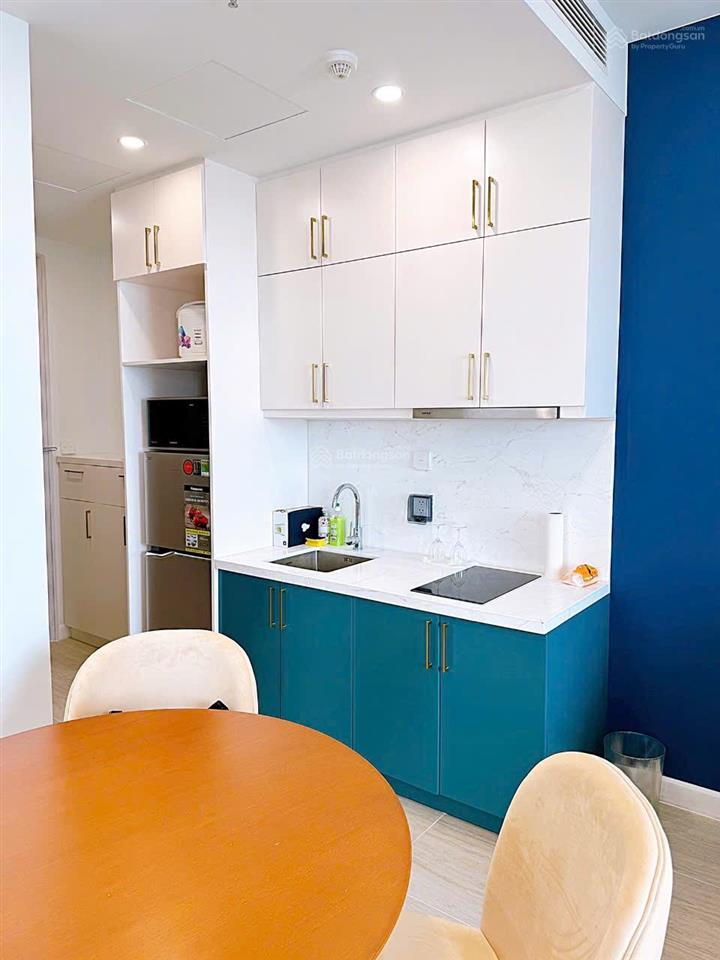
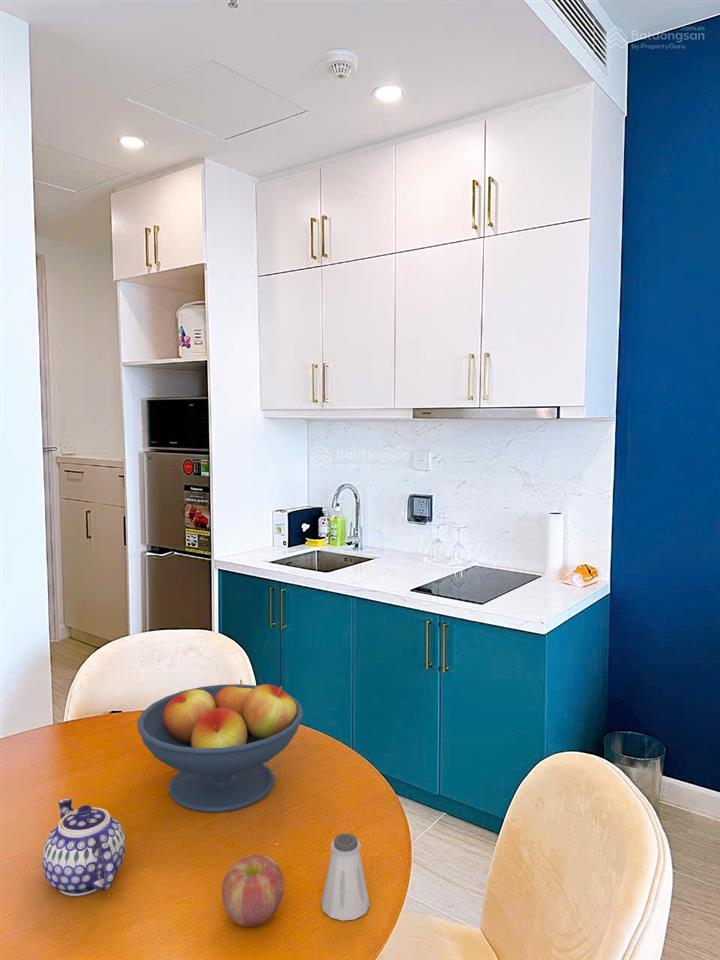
+ apple [221,854,285,927]
+ saltshaker [320,832,371,922]
+ teapot [42,797,126,897]
+ fruit bowl [136,679,303,813]
